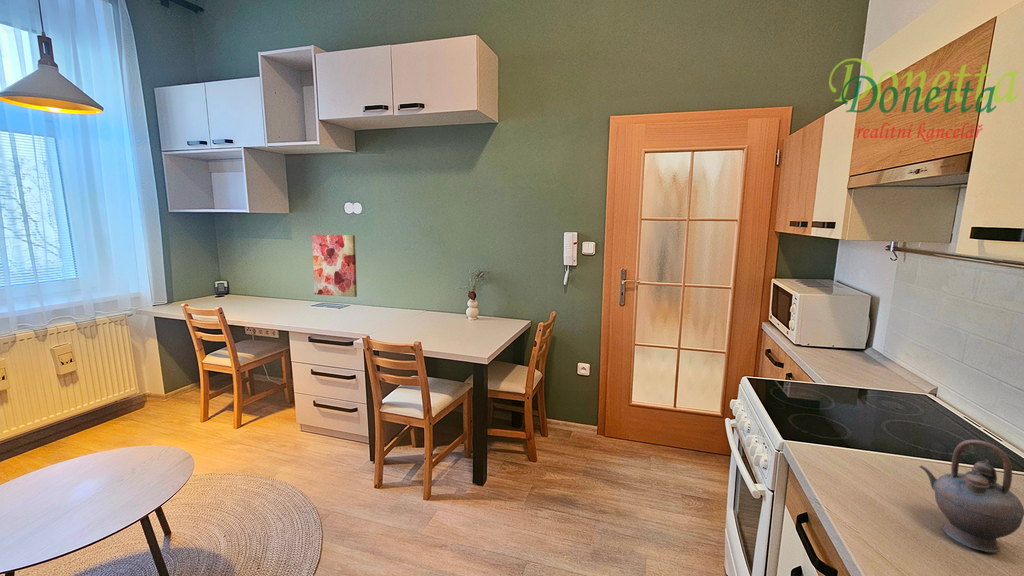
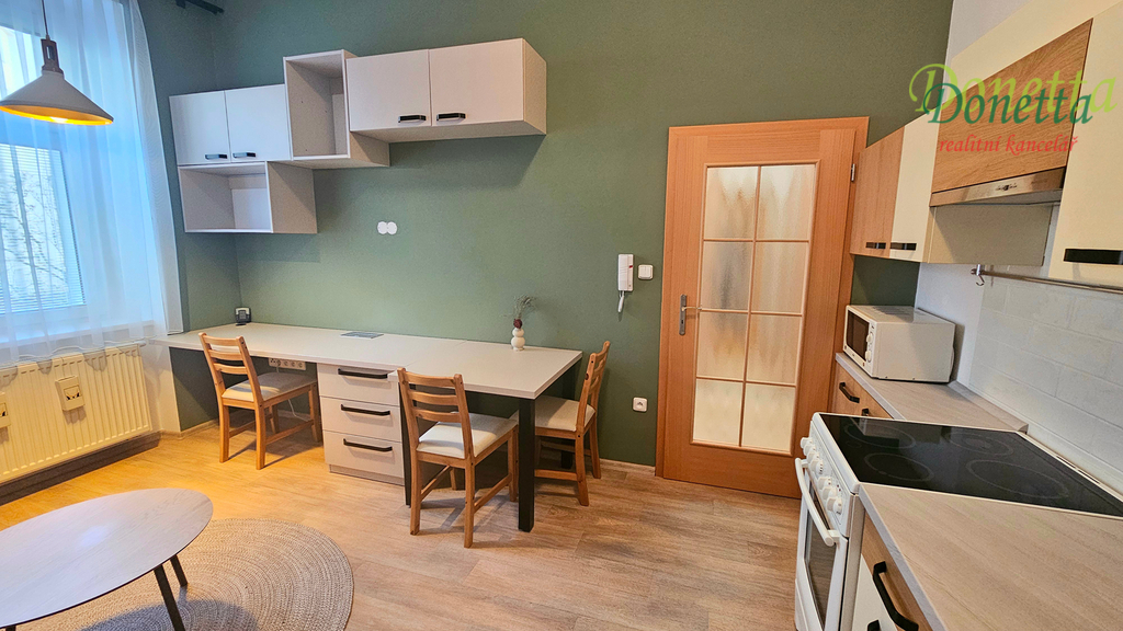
- teapot [918,439,1024,554]
- wall art [311,234,358,298]
